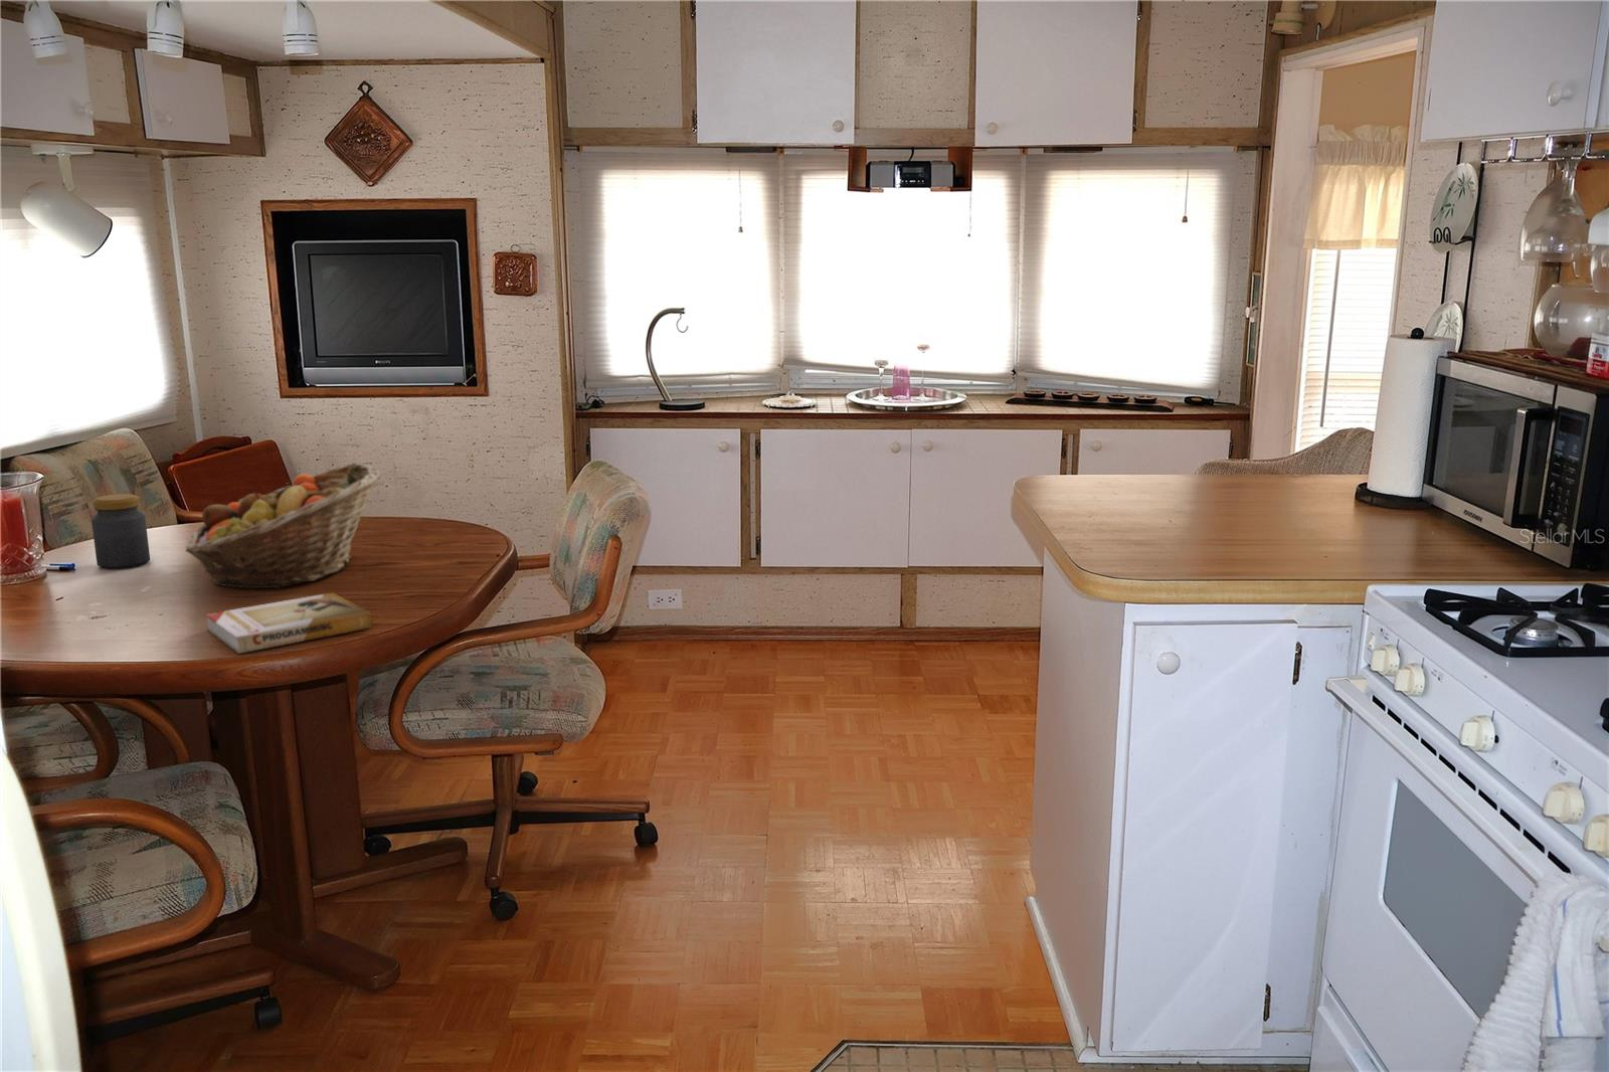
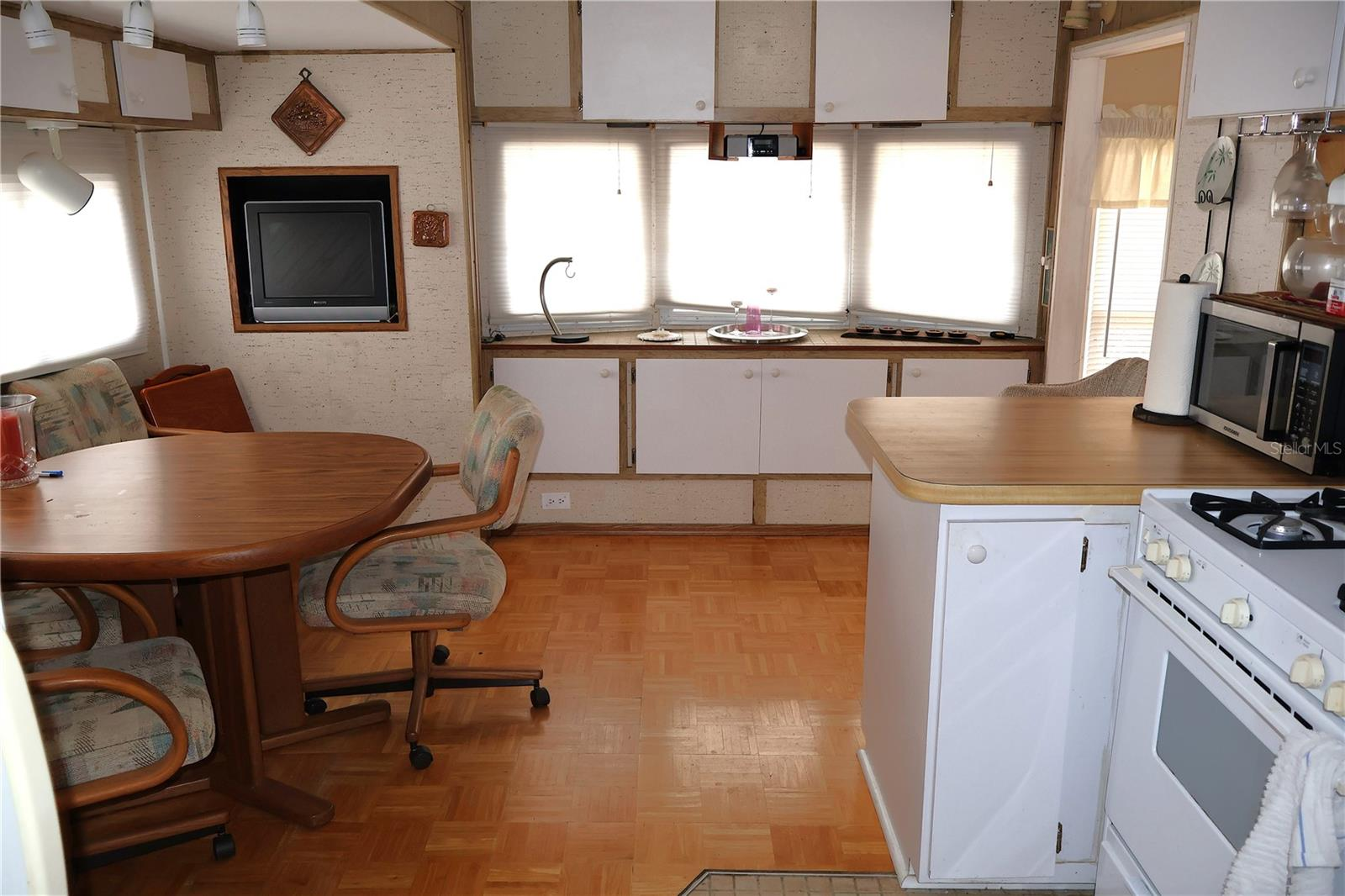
- fruit basket [184,462,382,590]
- jar [91,493,151,571]
- book [205,591,373,654]
